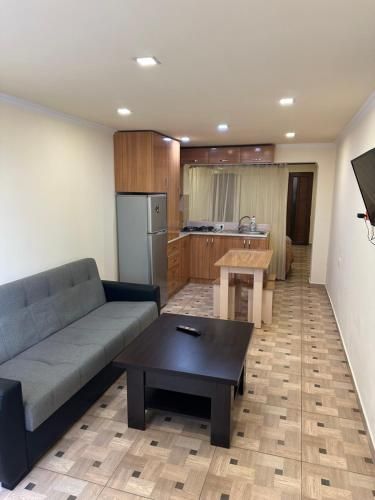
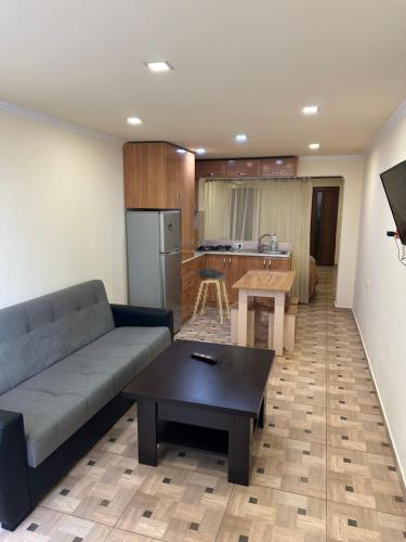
+ stool [192,267,232,326]
